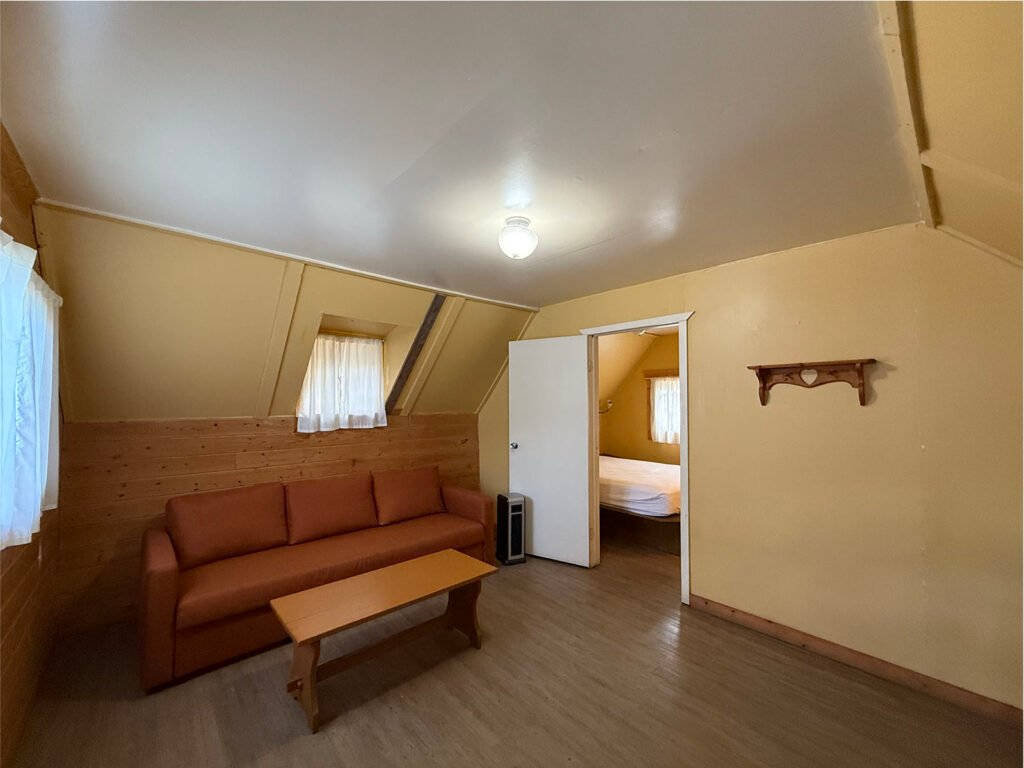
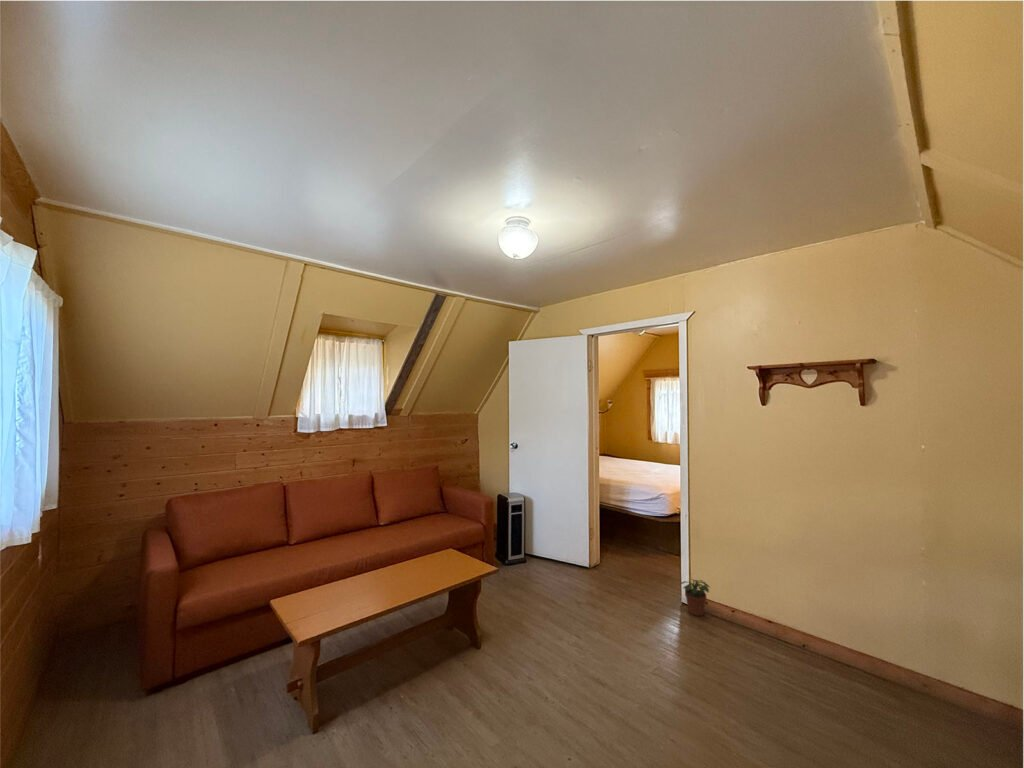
+ potted plant [678,578,711,617]
